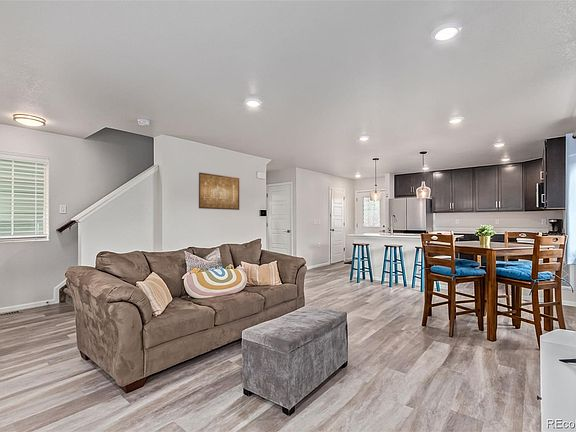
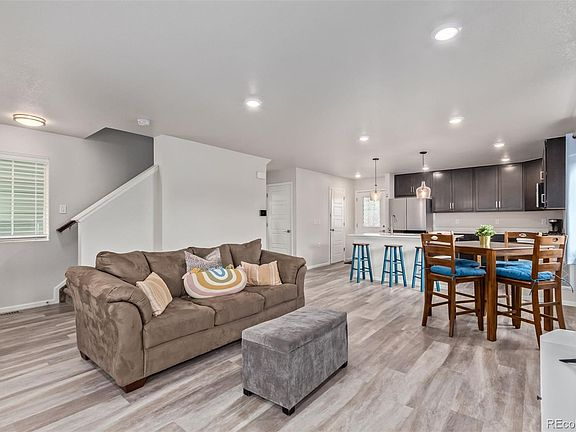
- wall art [198,171,240,211]
